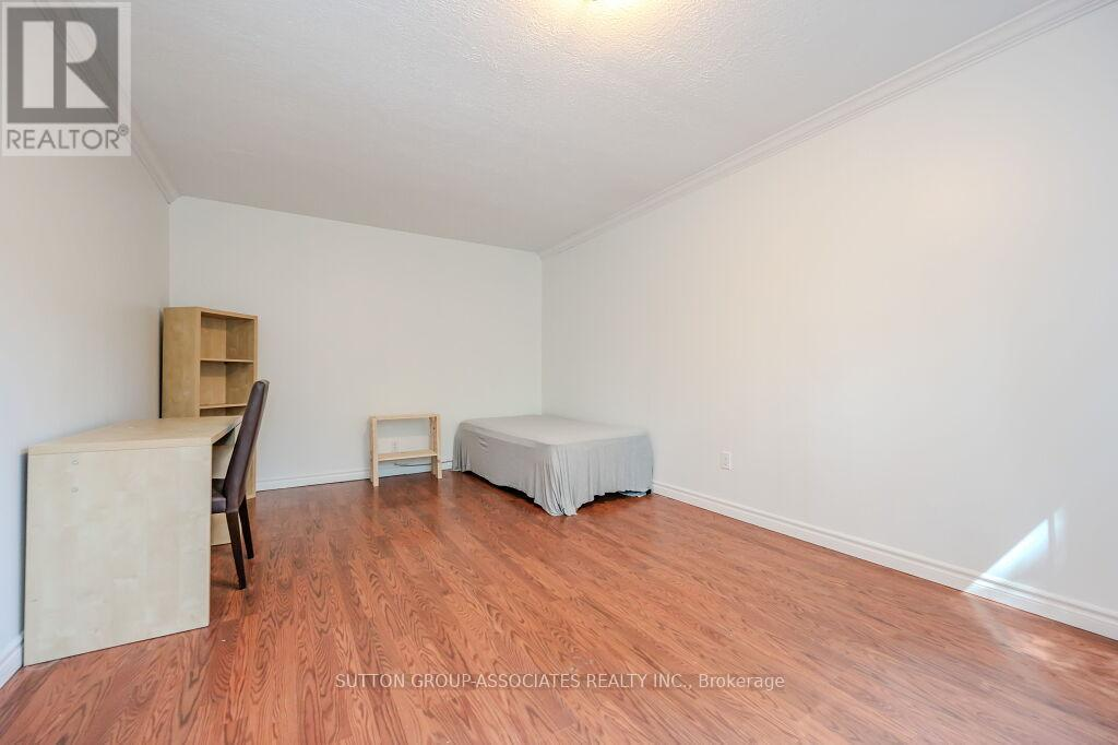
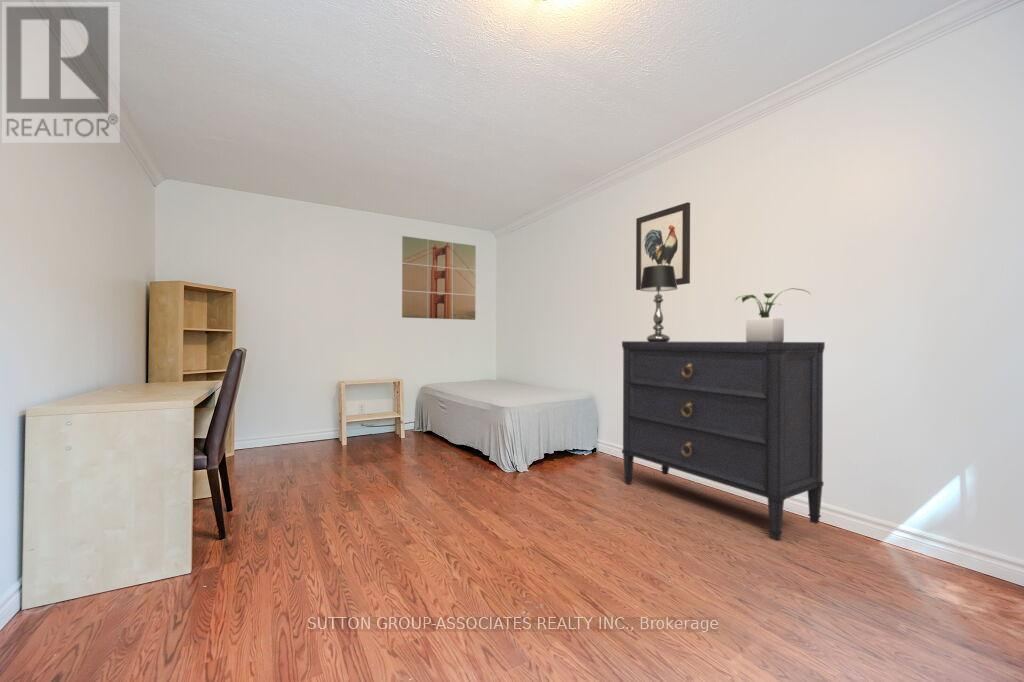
+ wall art [401,235,477,321]
+ wall art [635,201,691,291]
+ dresser [621,340,826,542]
+ potted plant [734,287,812,342]
+ table lamp [639,265,679,342]
